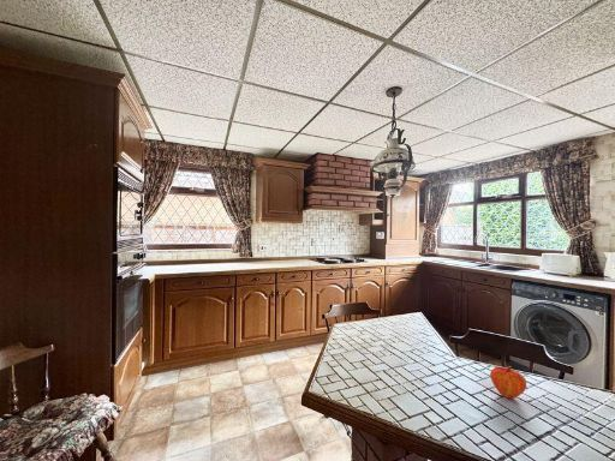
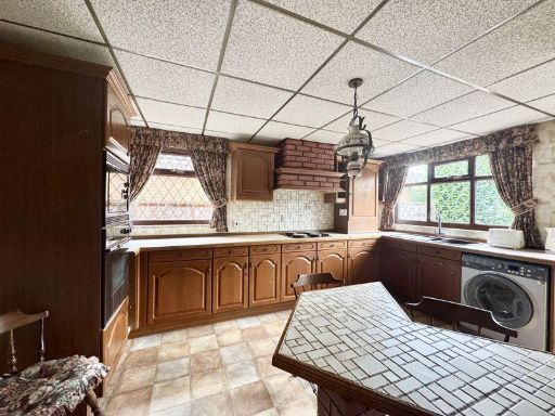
- fruit [489,365,527,400]
